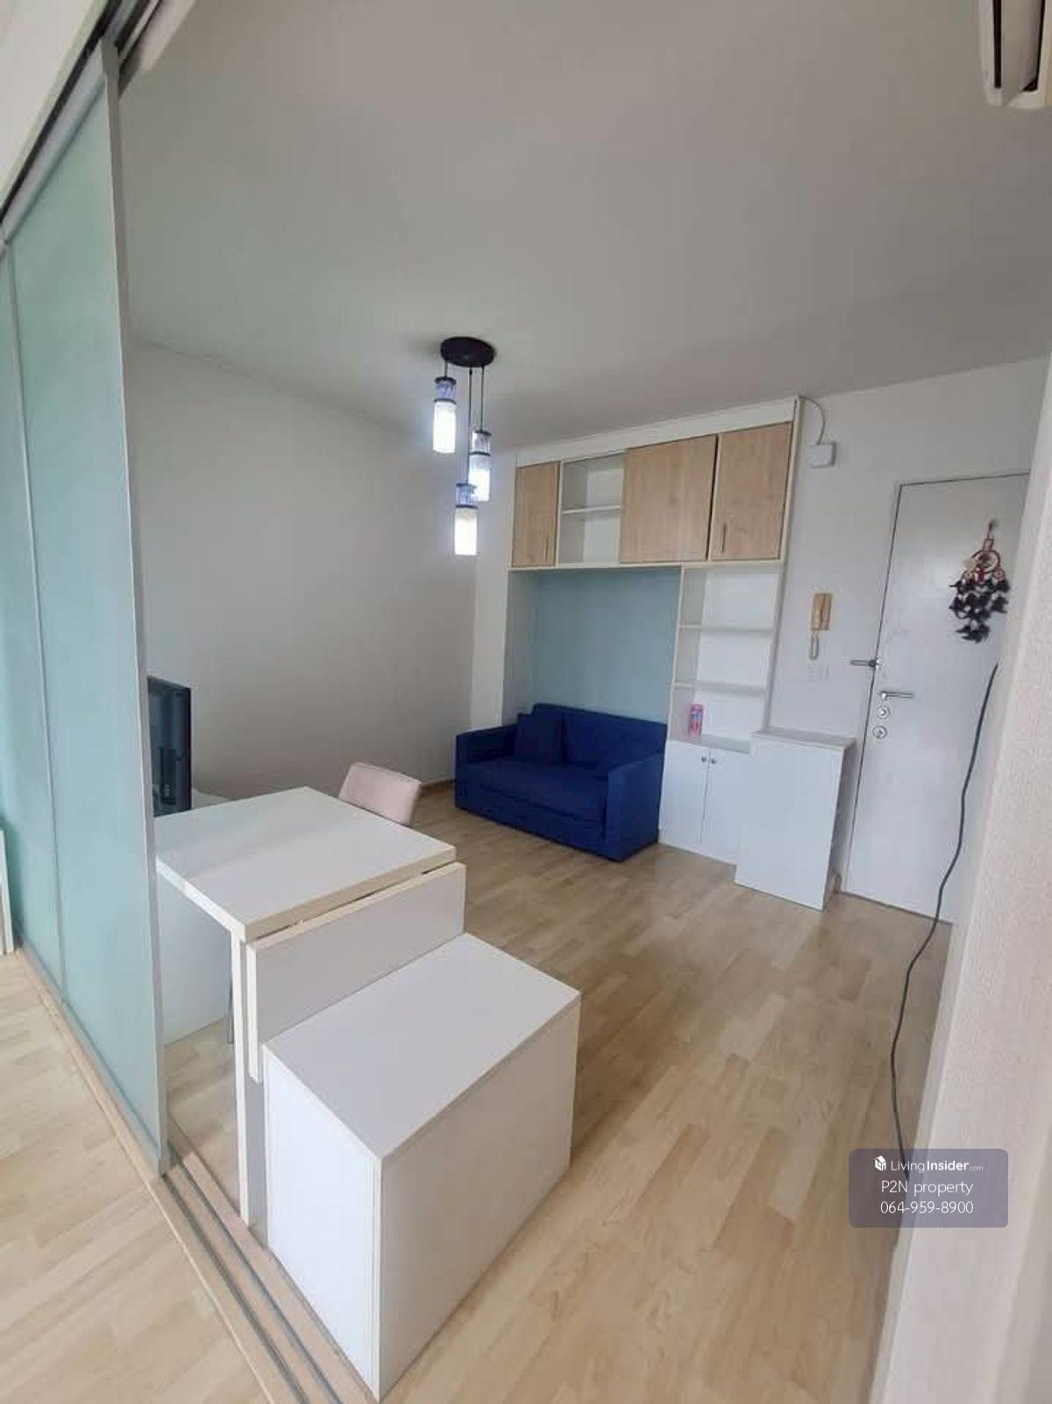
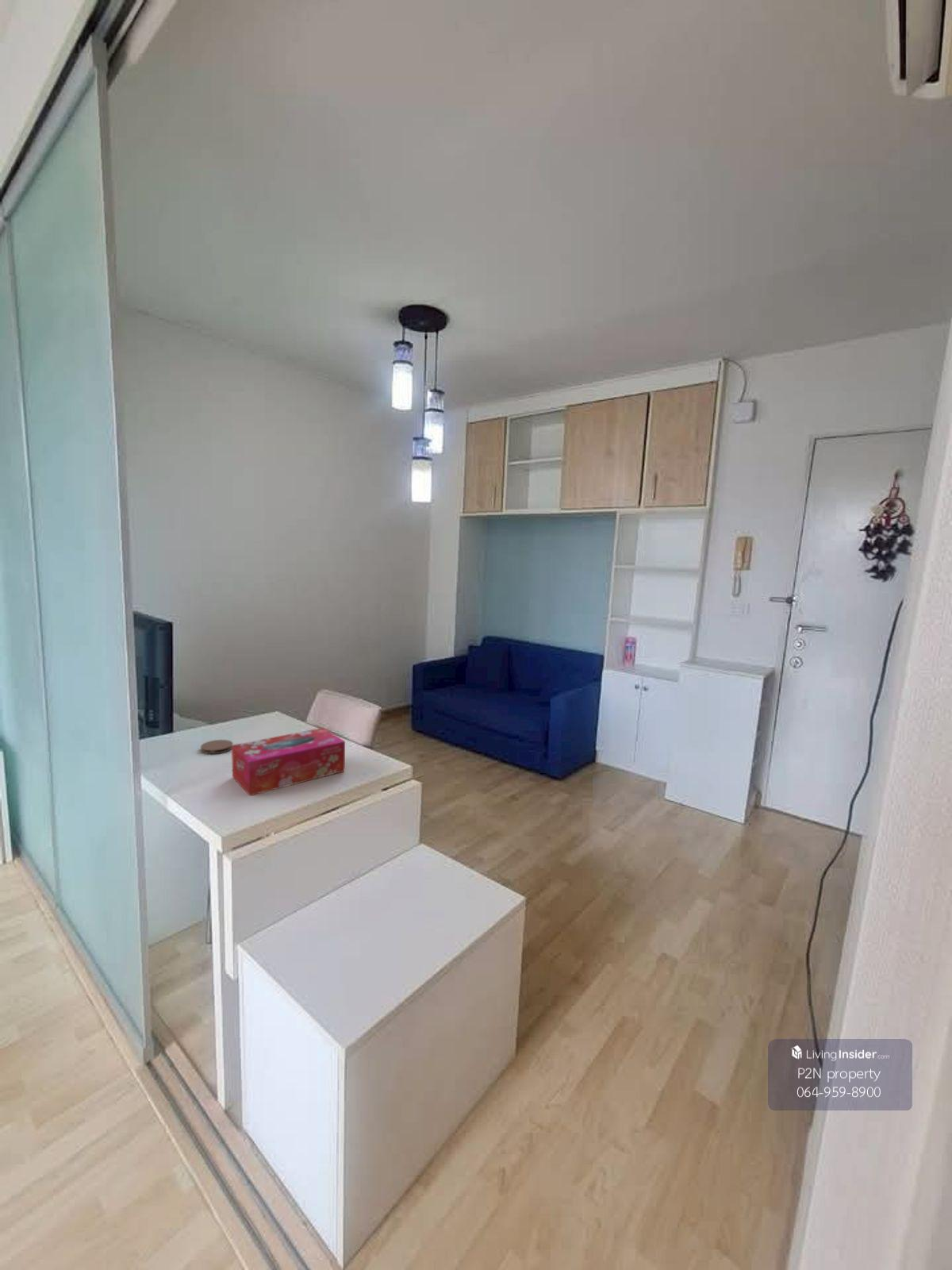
+ tissue box [231,727,346,796]
+ coaster [200,739,233,755]
